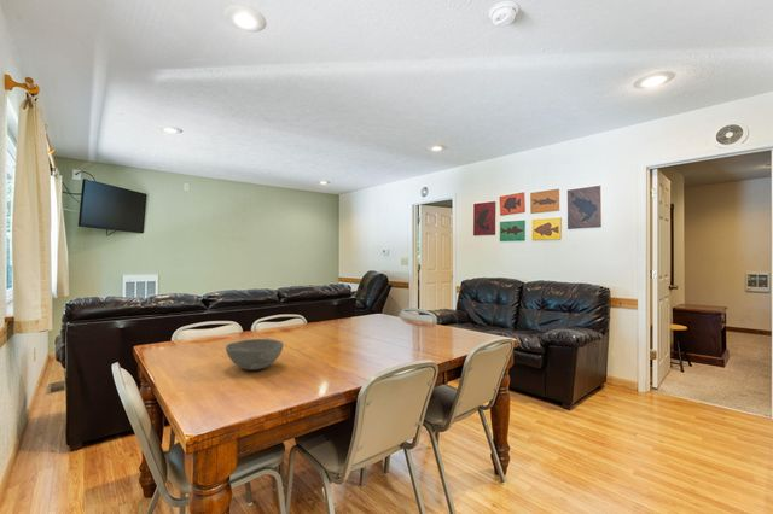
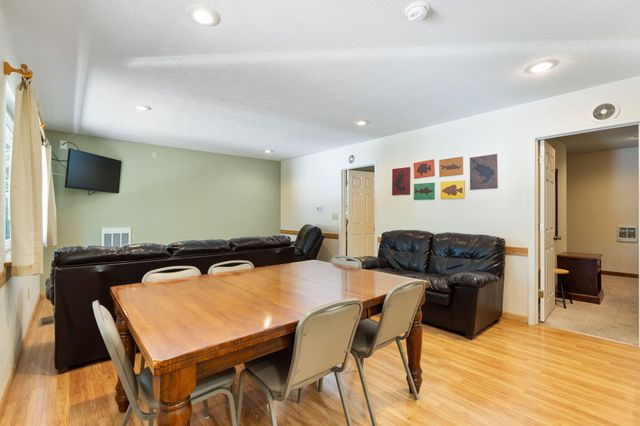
- bowl [225,338,285,372]
